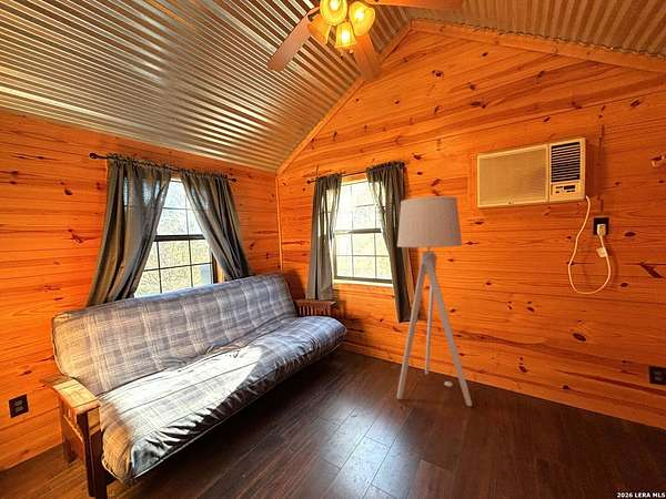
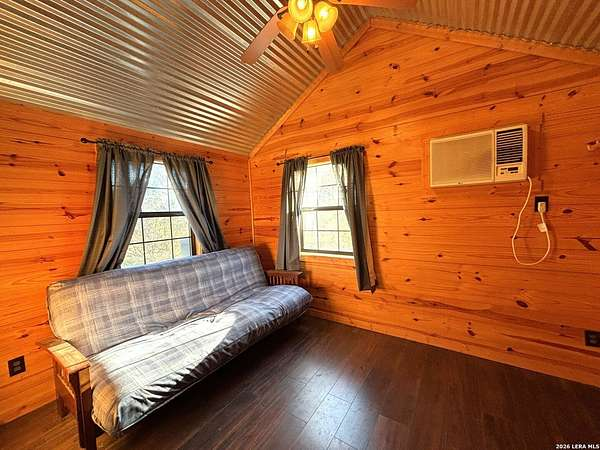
- floor lamp [396,195,473,407]
